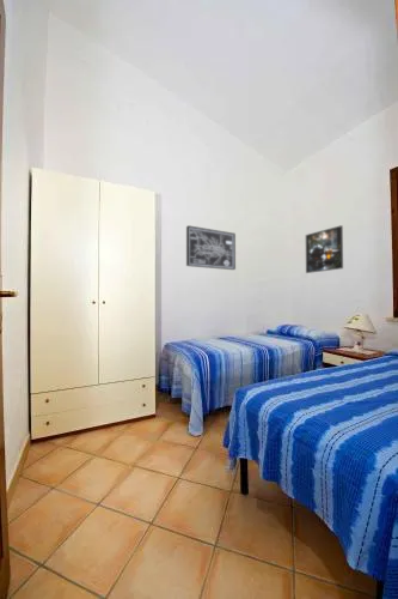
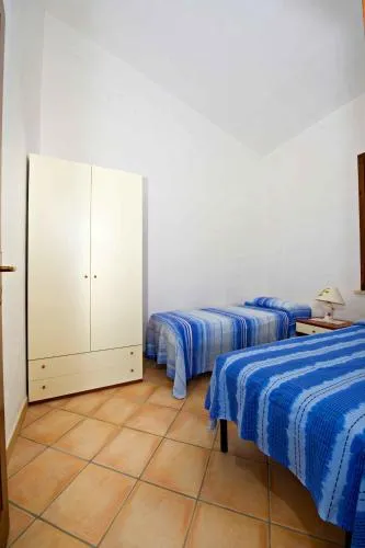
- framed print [305,224,344,274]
- wall art [185,224,237,271]
